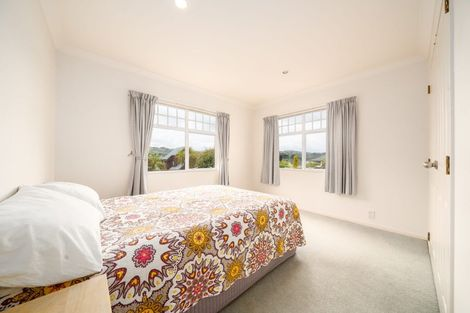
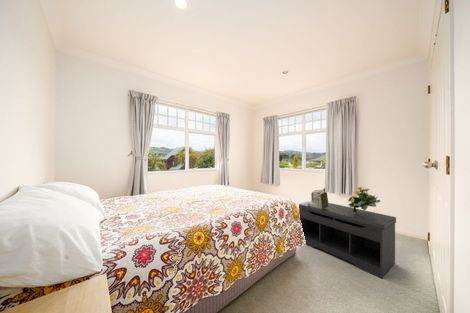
+ decorative box [308,187,329,209]
+ bench [298,201,397,279]
+ flowering plant [347,186,382,213]
